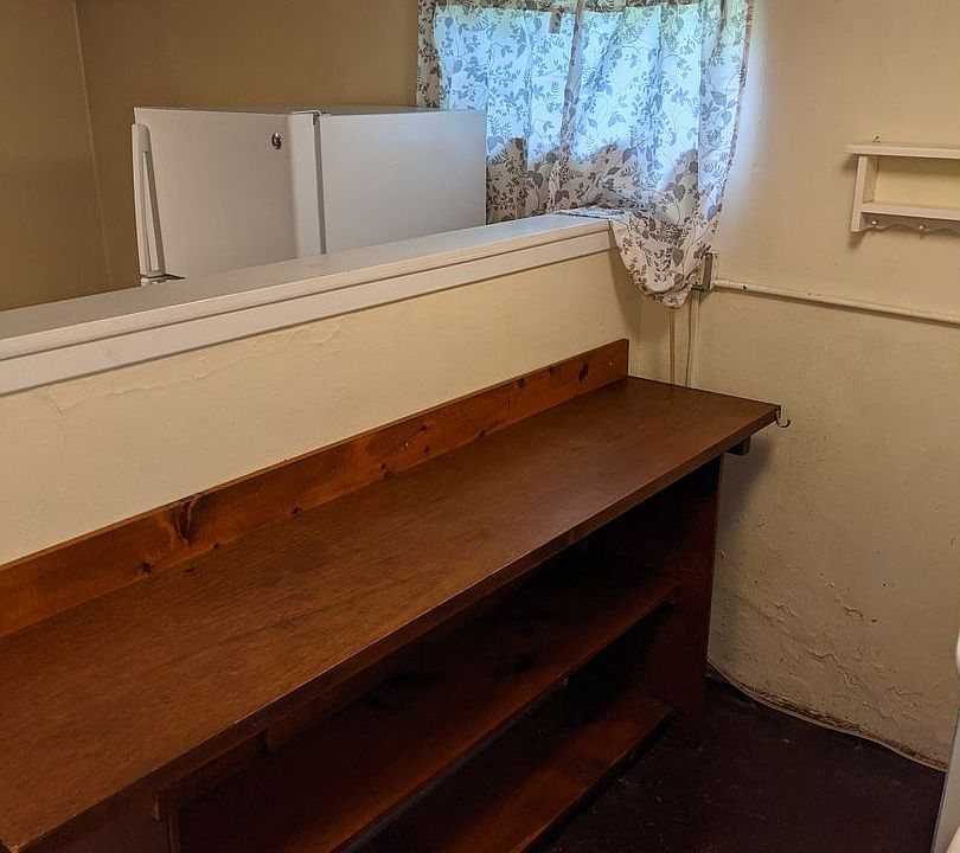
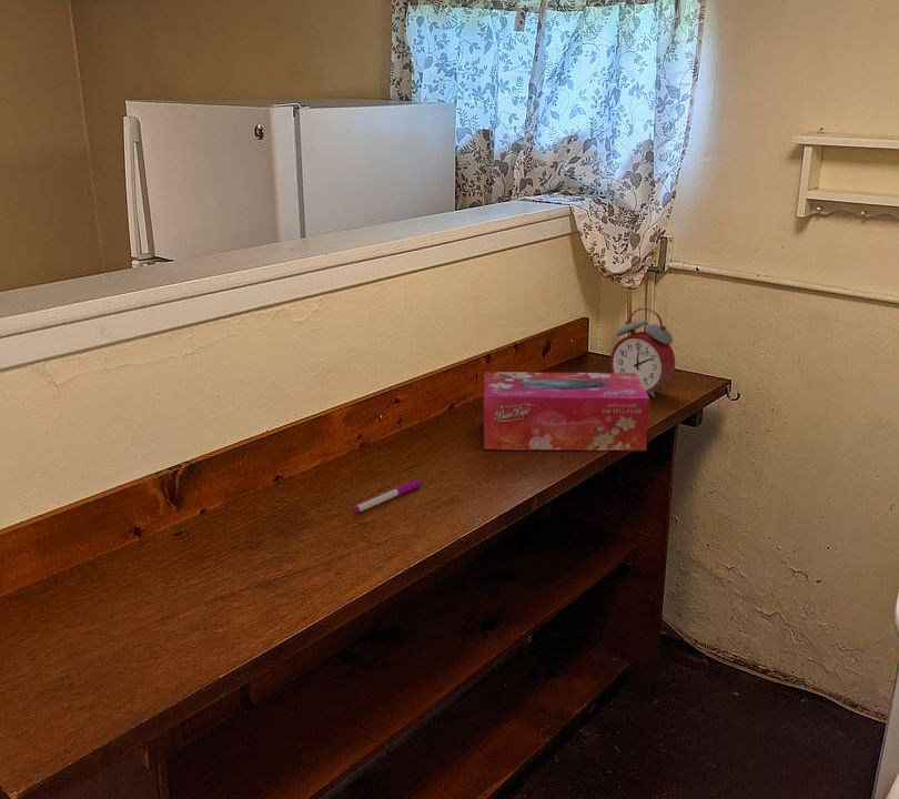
+ pen [352,478,422,514]
+ tissue box [483,371,650,452]
+ alarm clock [609,307,676,398]
